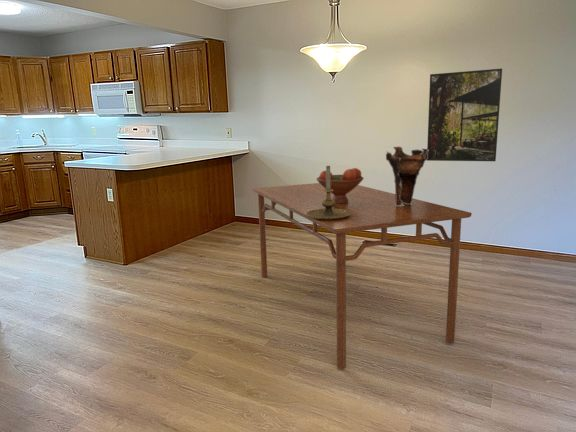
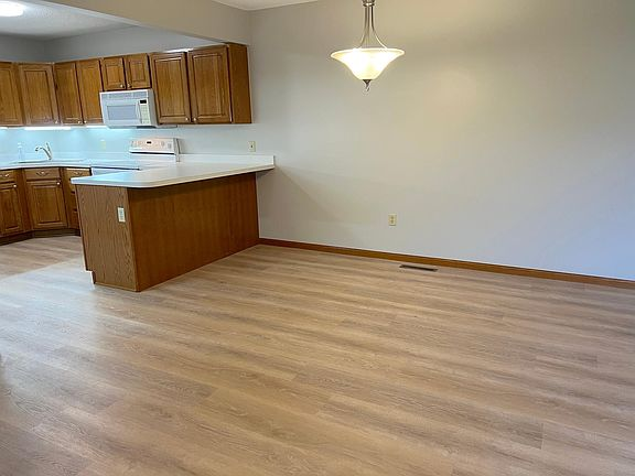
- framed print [426,68,503,162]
- candle holder [306,165,351,220]
- vase [385,145,429,206]
- dining table [252,182,473,370]
- fruit bowl [315,167,365,203]
